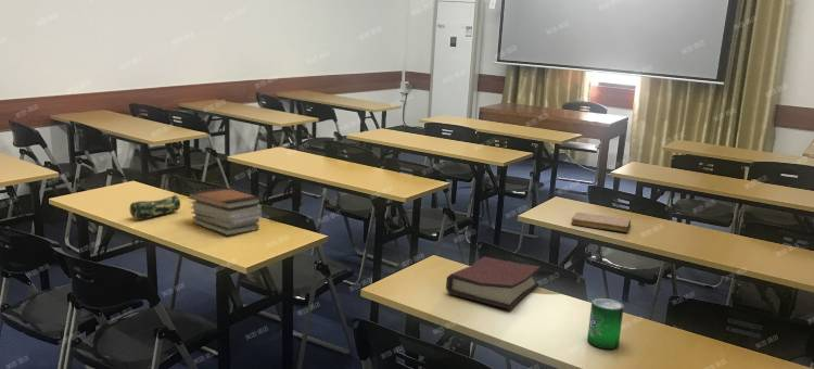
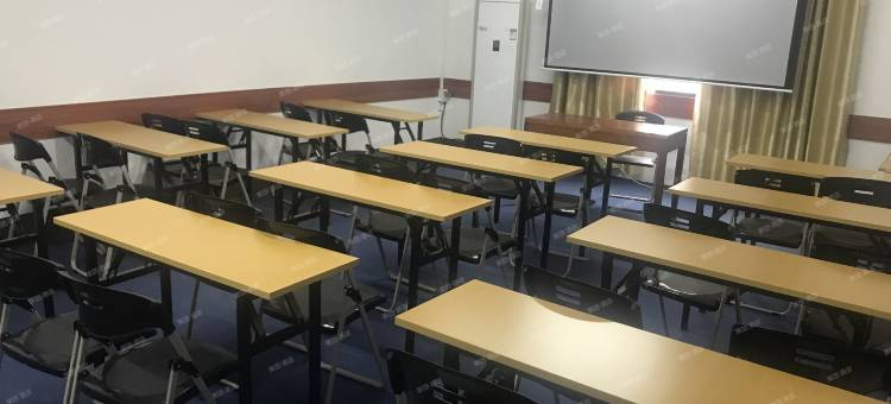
- beverage can [586,297,625,349]
- book stack [187,187,263,237]
- pencil case [129,194,181,219]
- hardback book [445,255,542,310]
- notebook [570,212,632,233]
